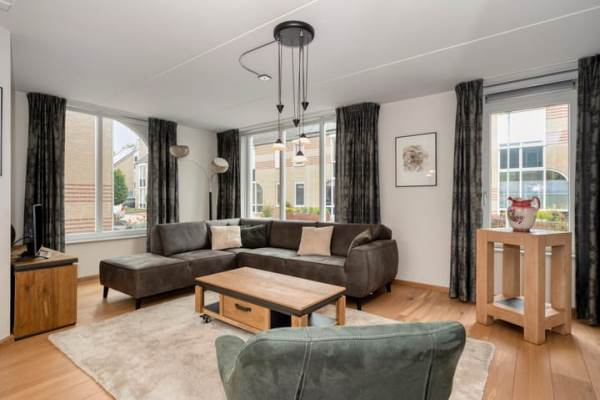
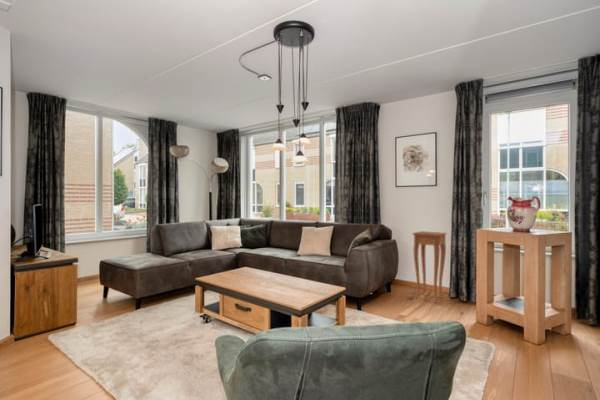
+ side table [411,230,448,304]
